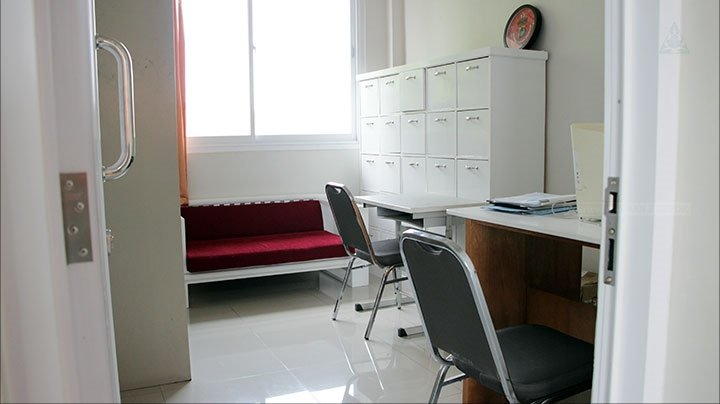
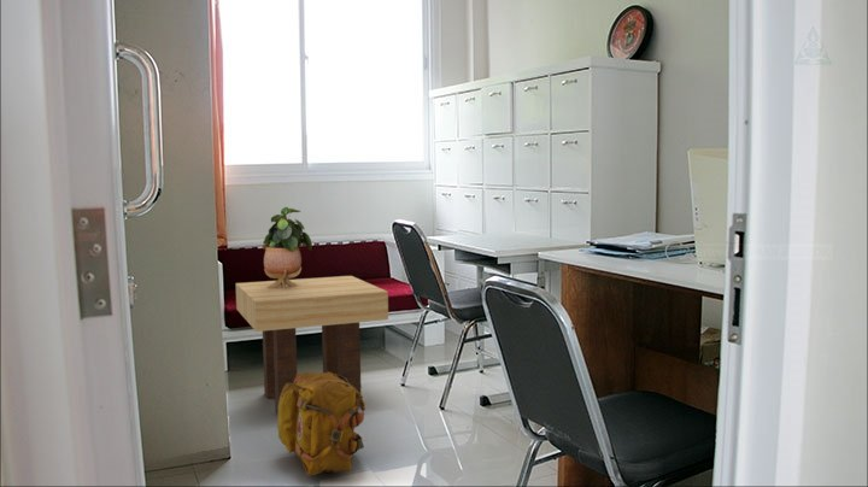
+ potted plant [262,206,313,289]
+ side table [235,275,389,415]
+ backpack [276,371,366,476]
